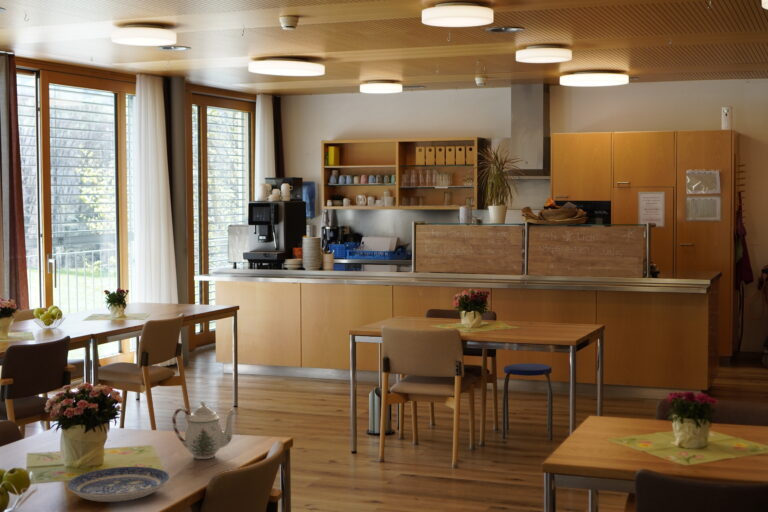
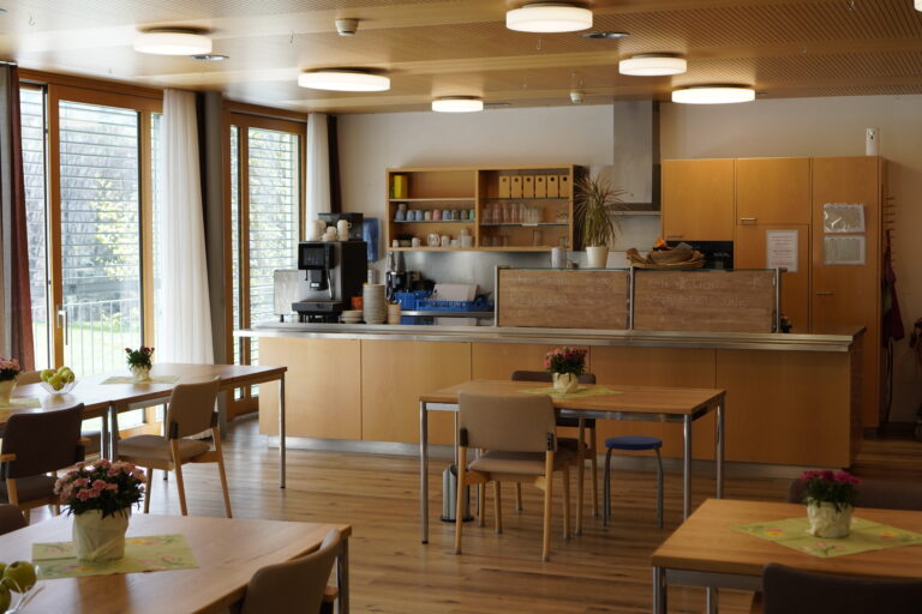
- teapot [171,400,237,460]
- plate [66,466,170,503]
